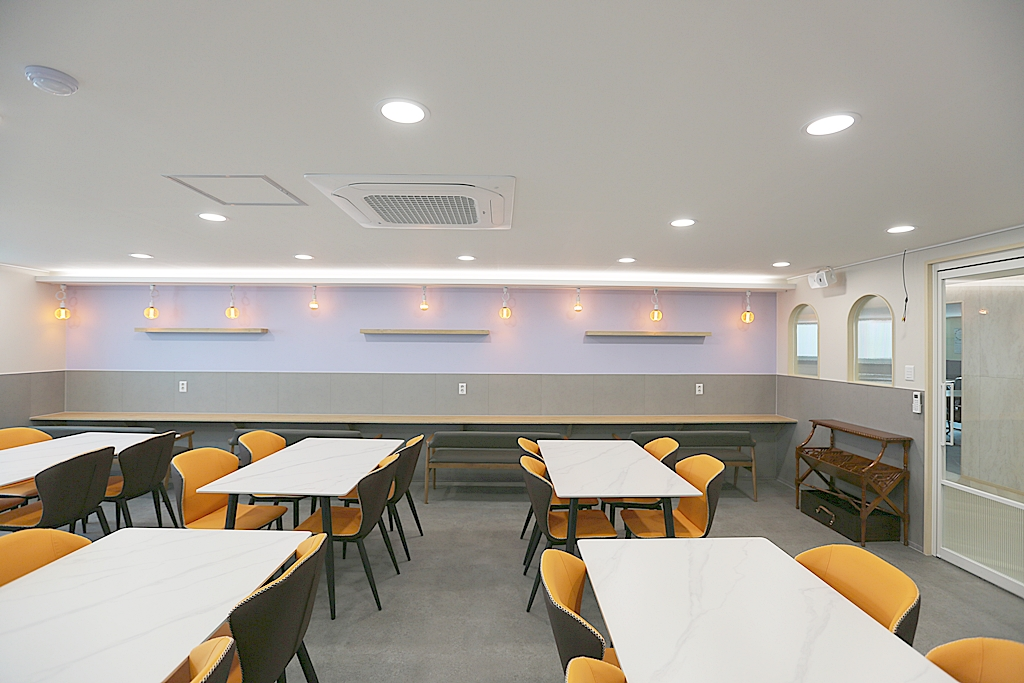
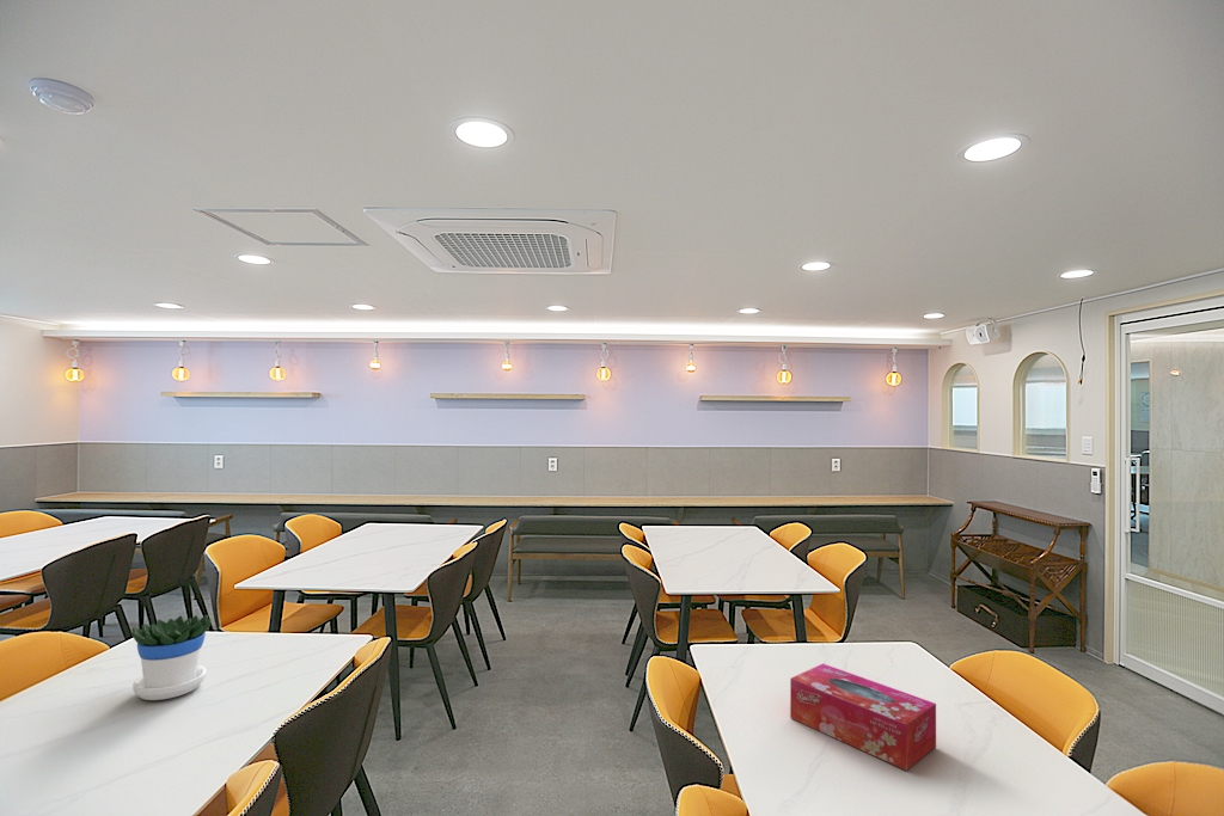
+ flowerpot [130,614,213,701]
+ tissue box [789,662,937,772]
